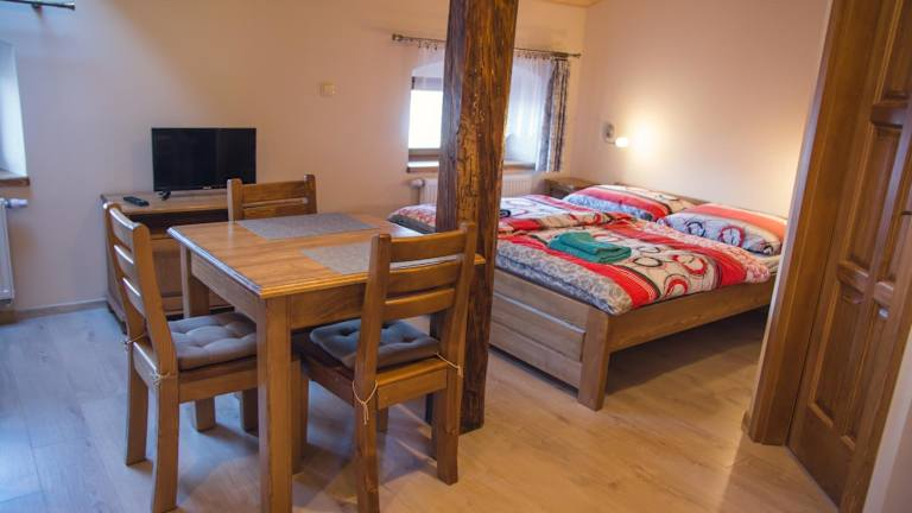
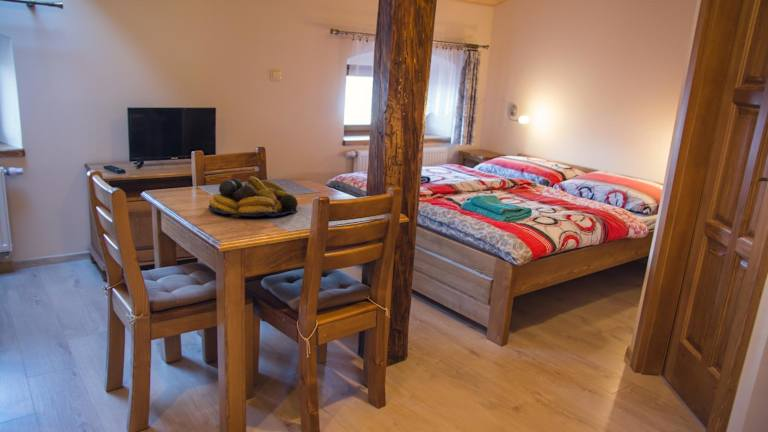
+ fruit bowl [207,175,299,217]
